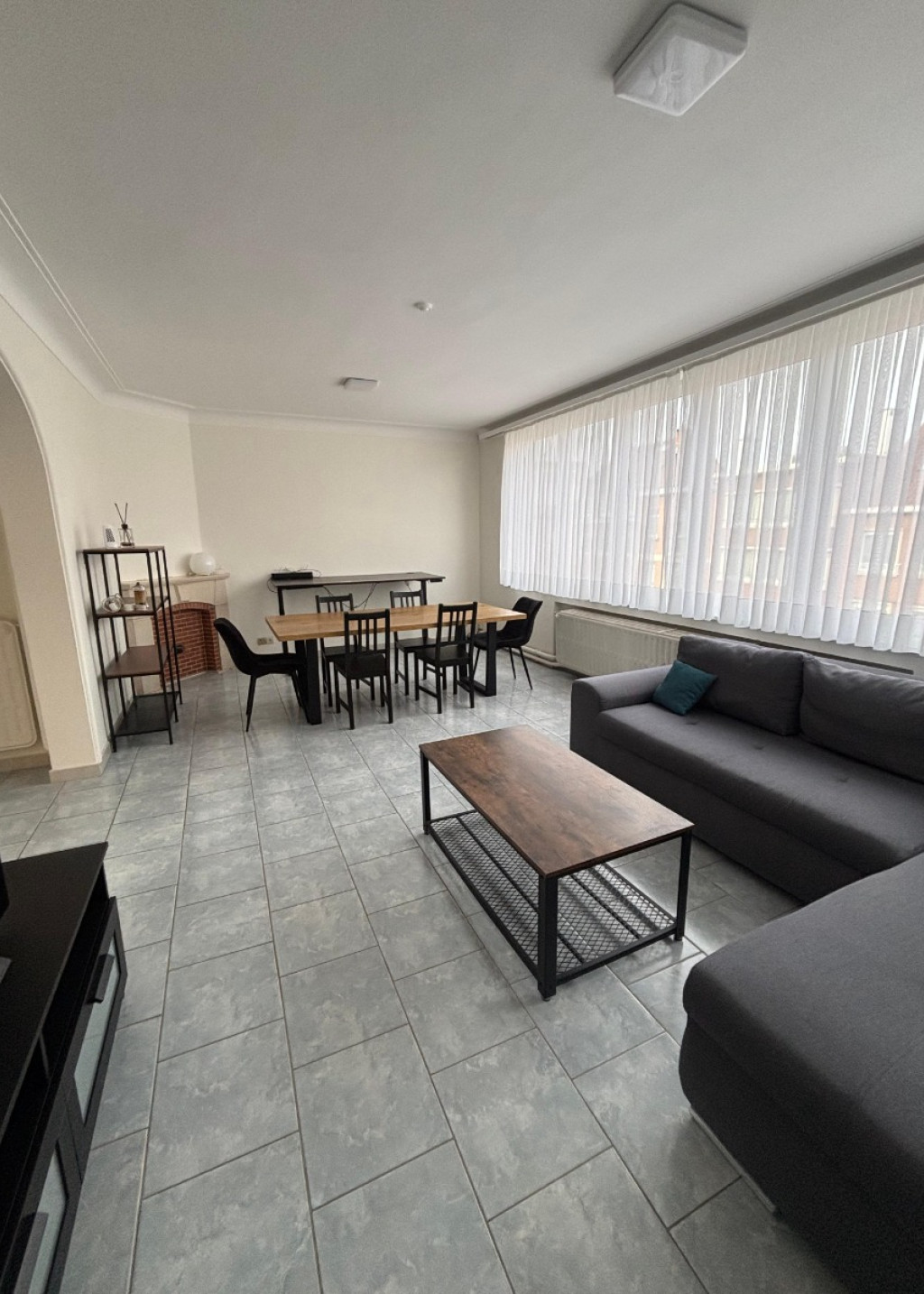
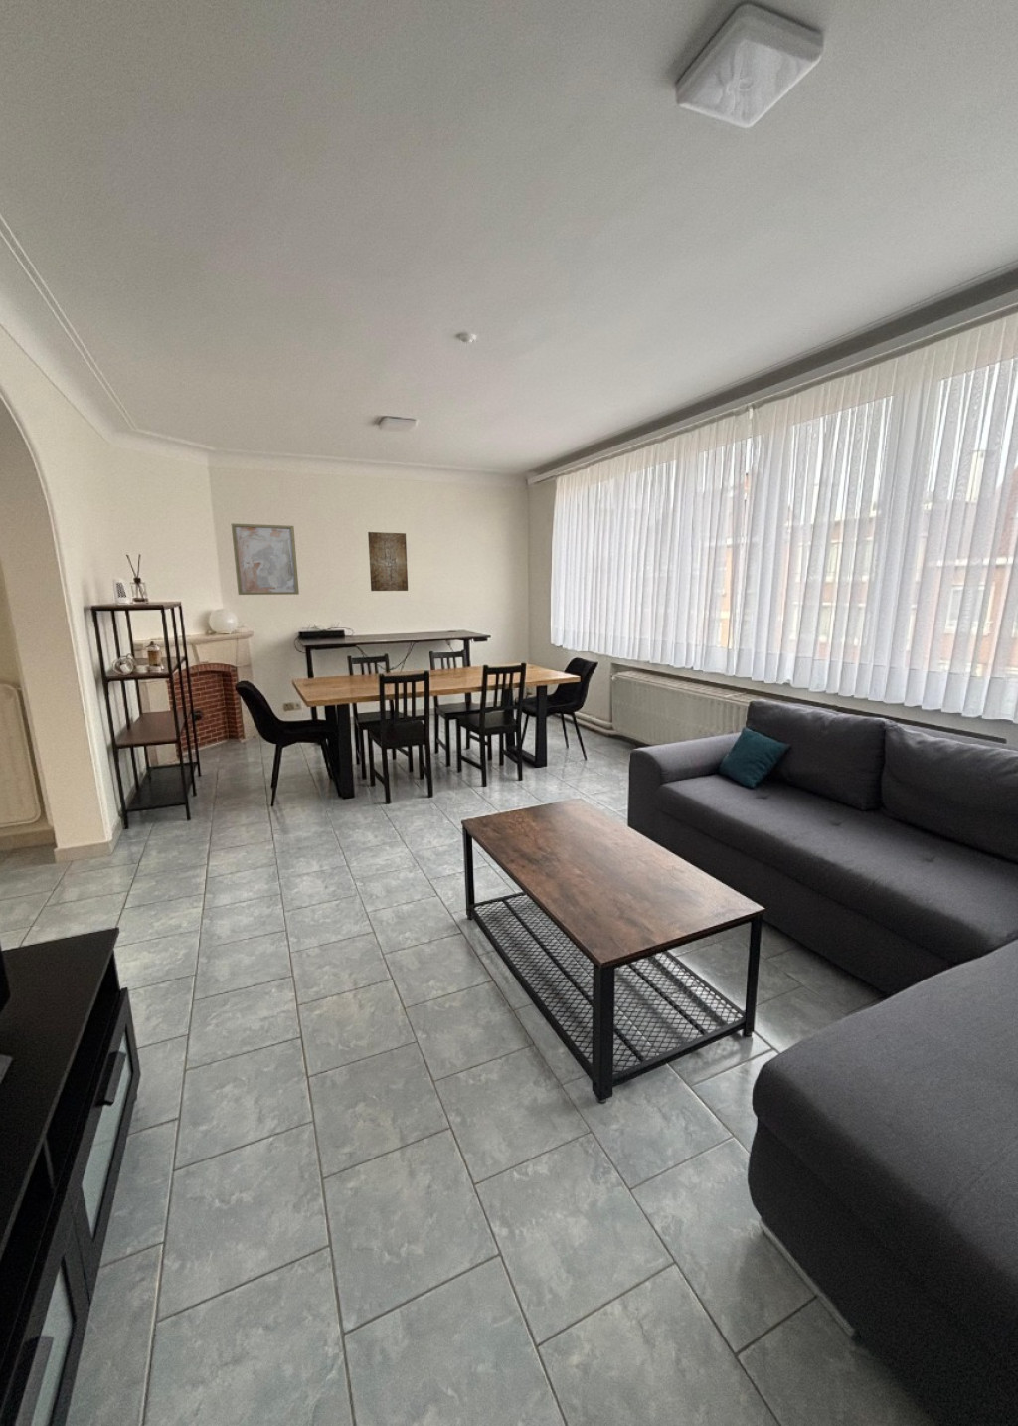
+ wall art [230,522,301,596]
+ wall art [367,531,409,592]
